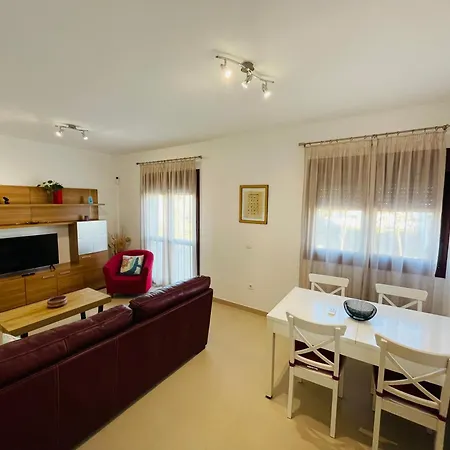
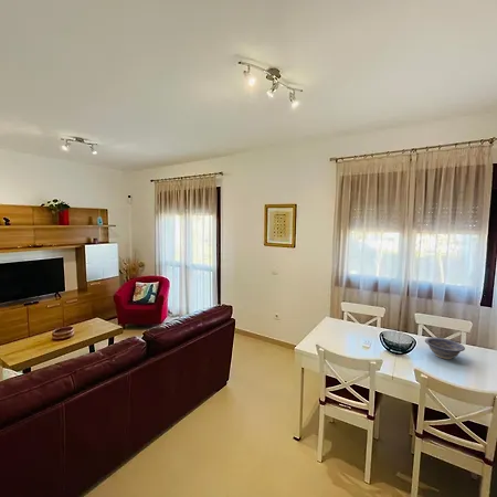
+ decorative bowl [424,337,466,360]
